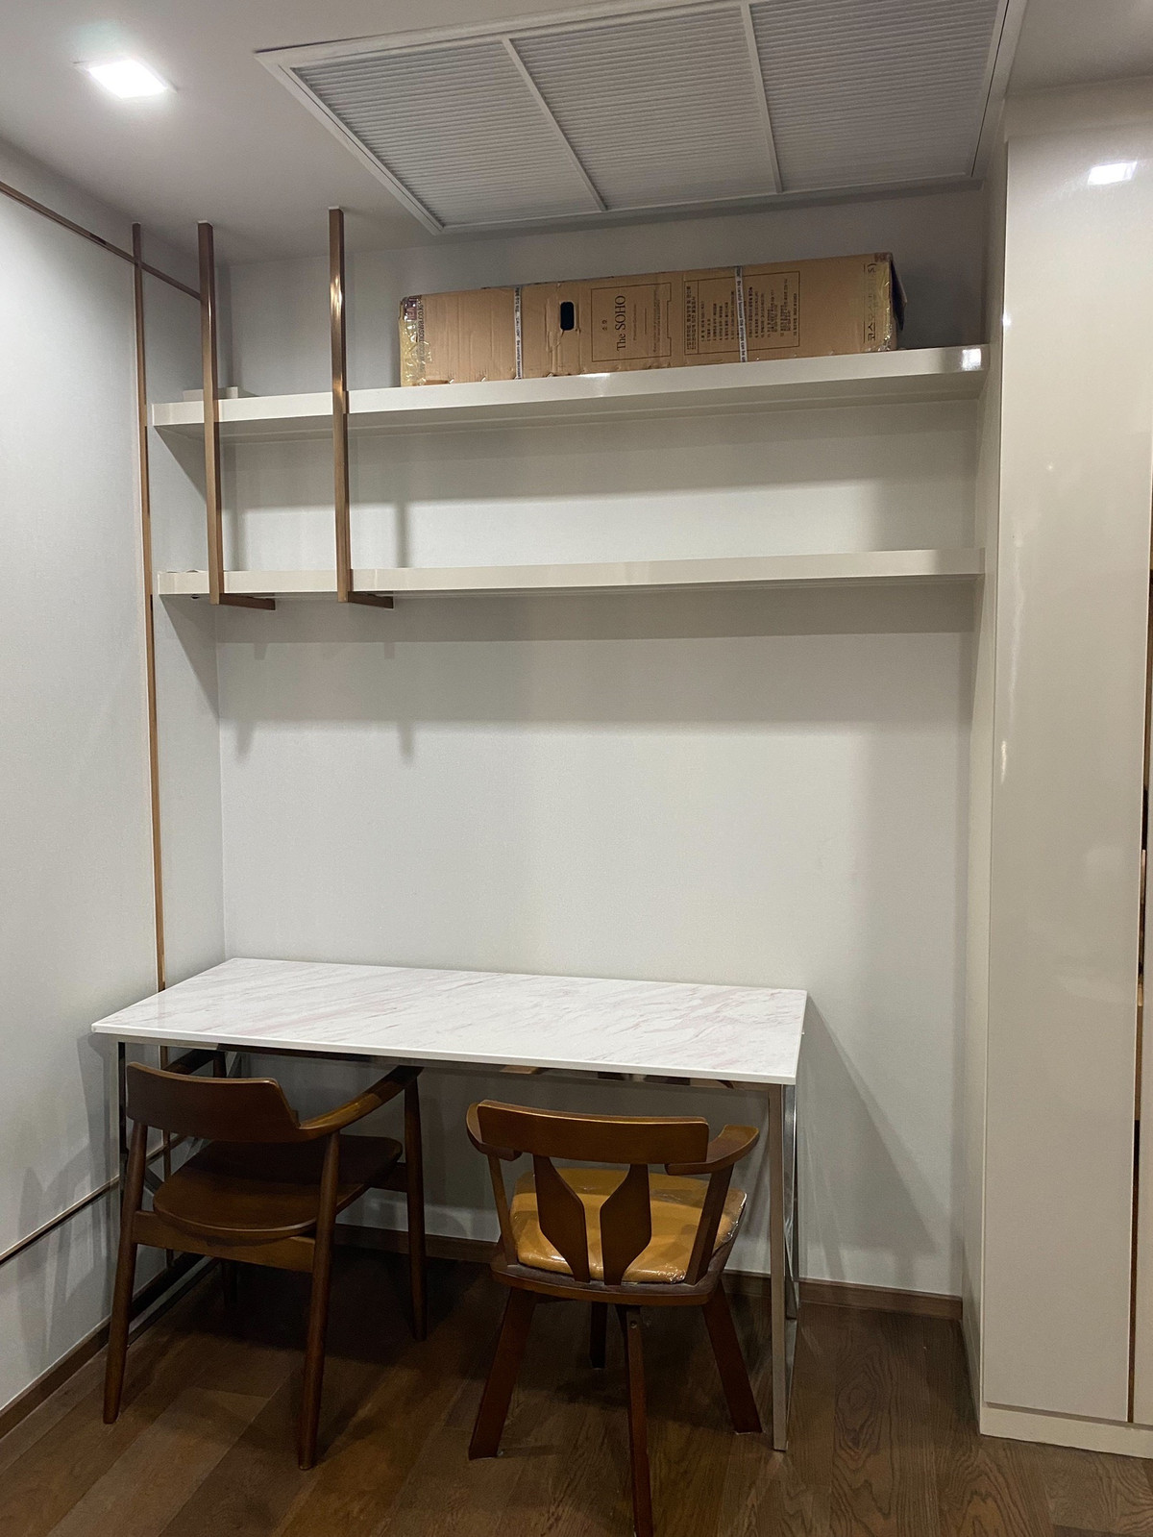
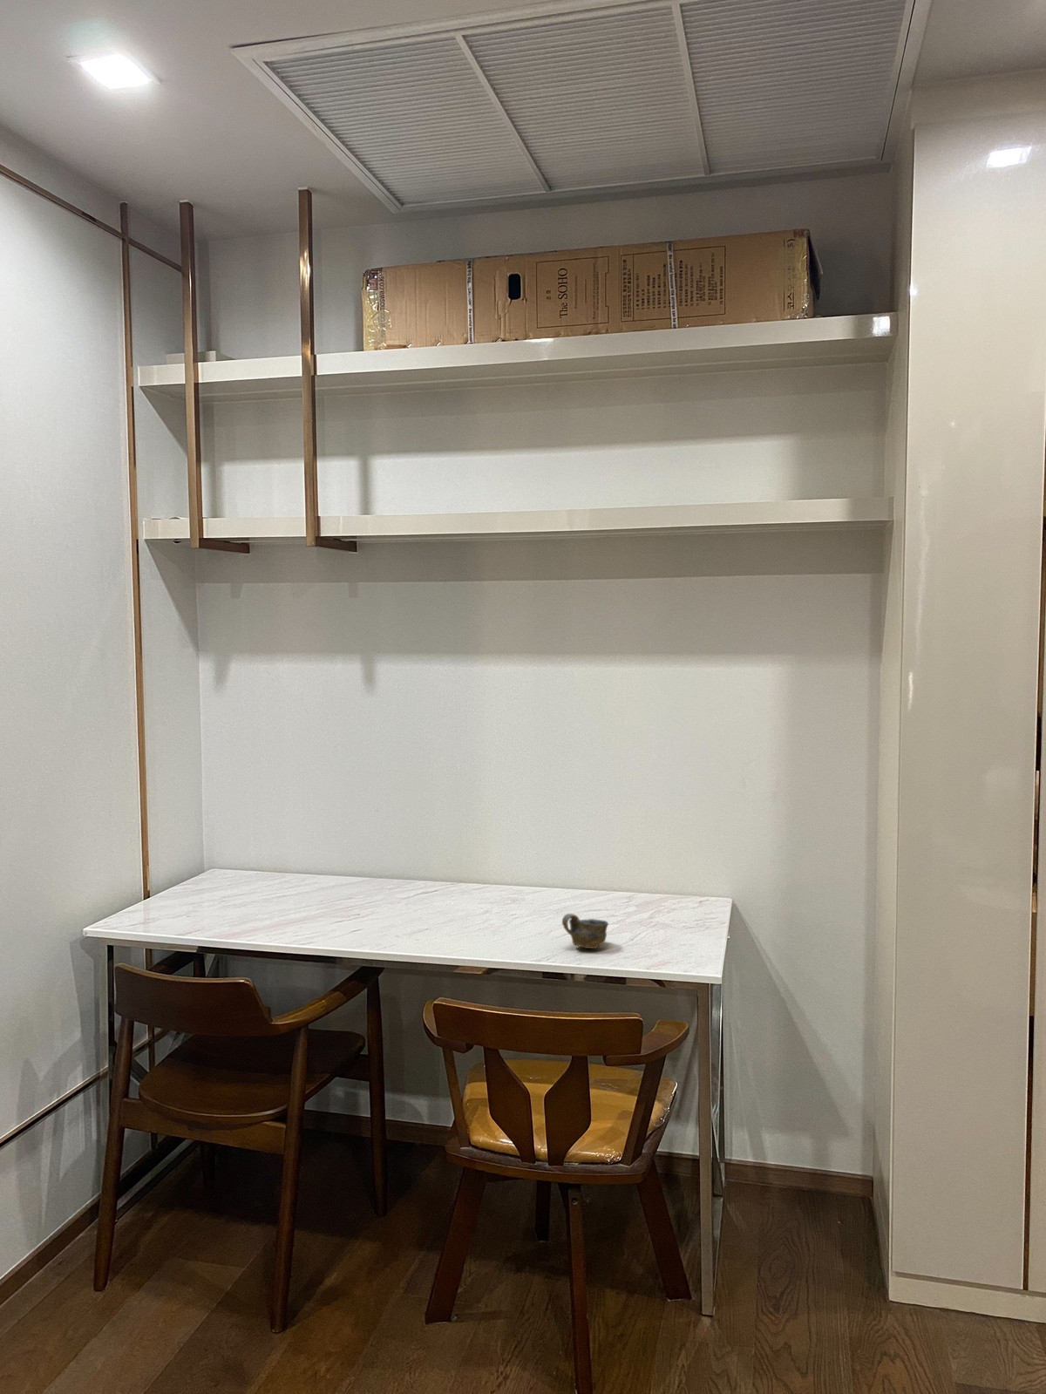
+ cup [561,913,610,949]
